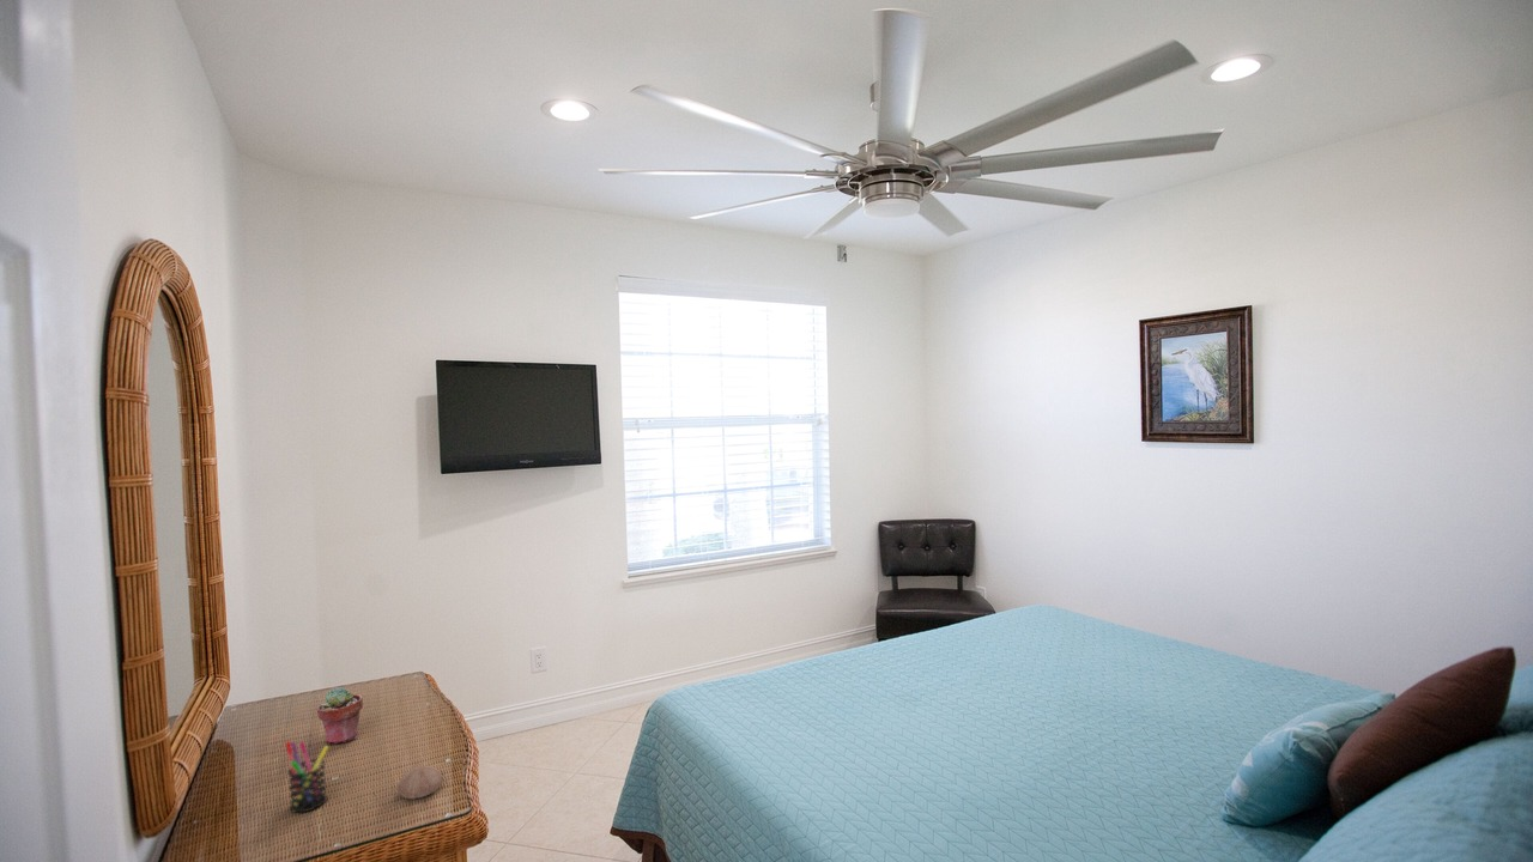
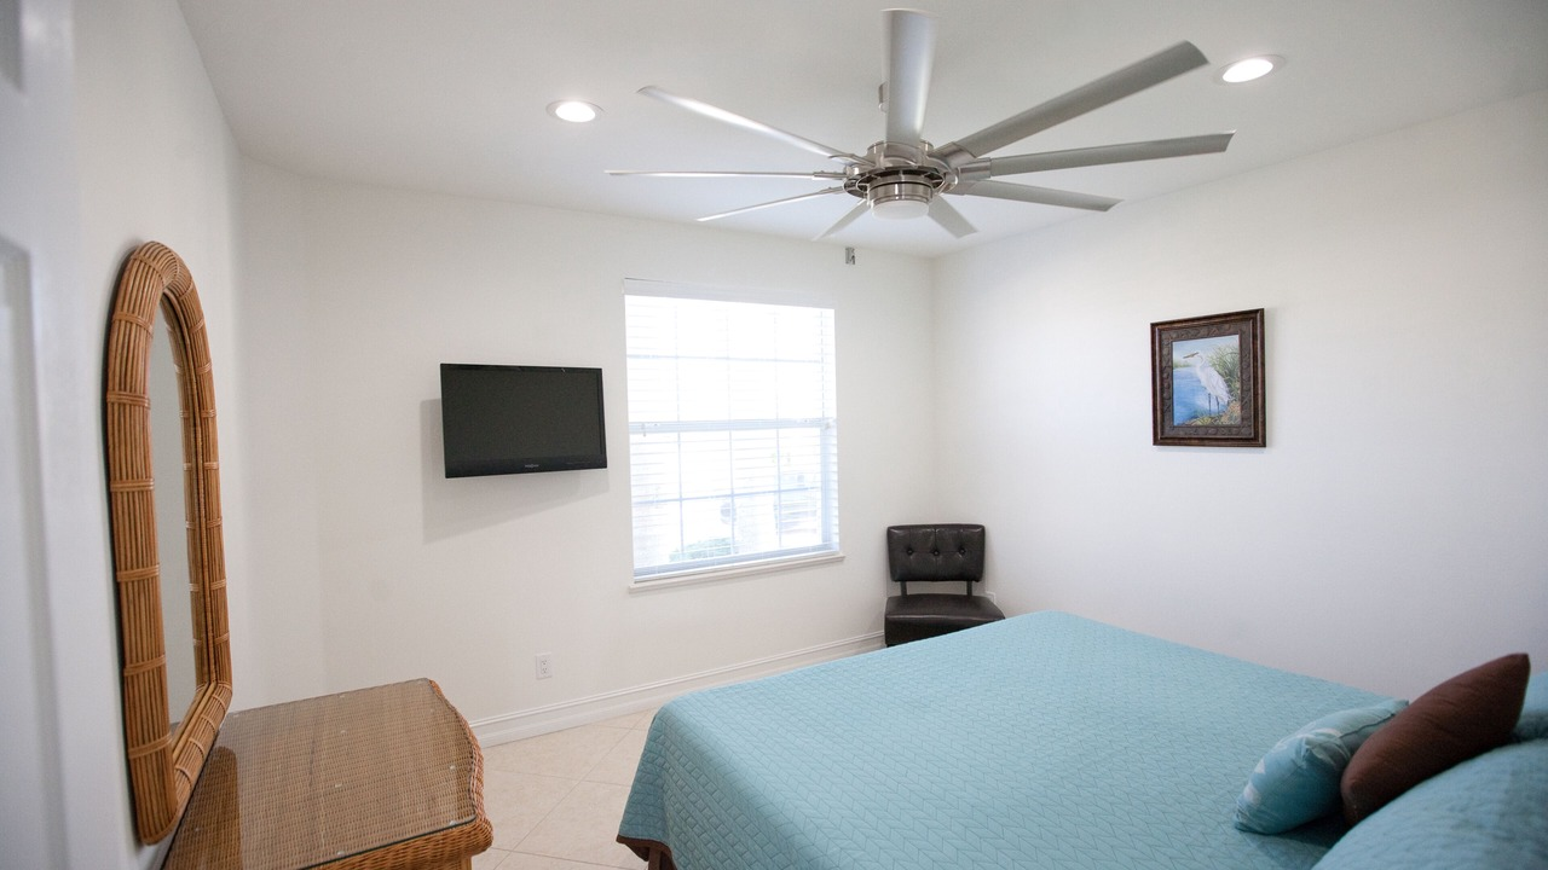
- potted succulent [316,686,364,745]
- pen holder [284,740,329,813]
- seashell [395,765,443,800]
